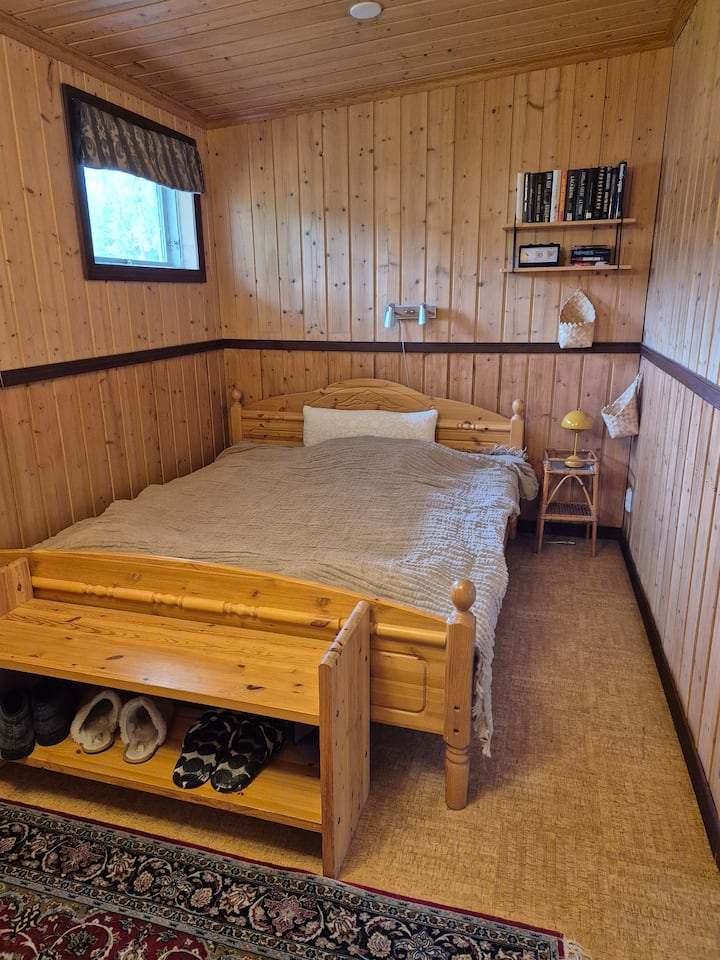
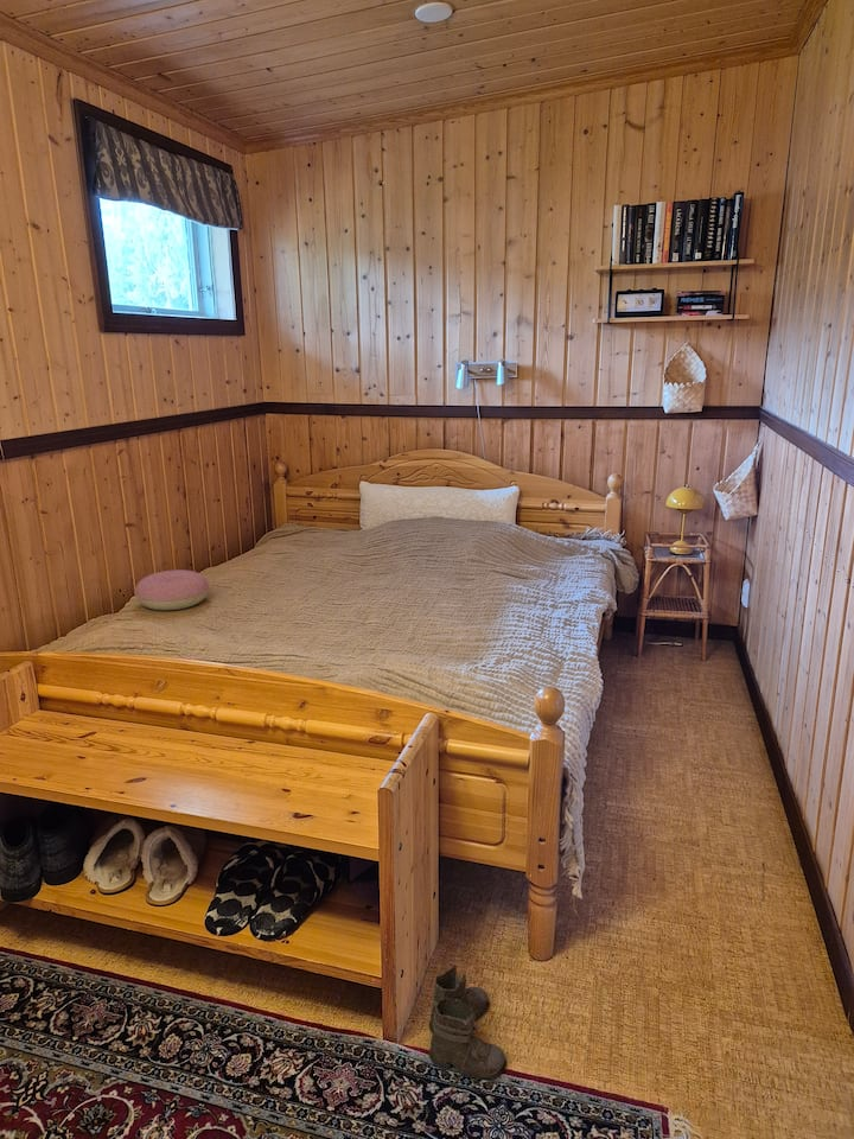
+ cushion [134,568,210,611]
+ boots [428,963,508,1092]
